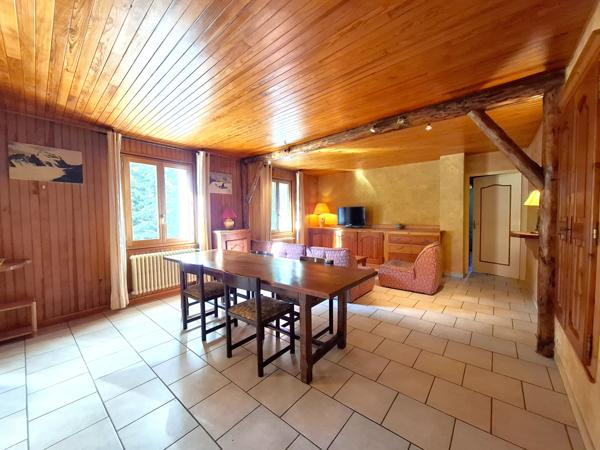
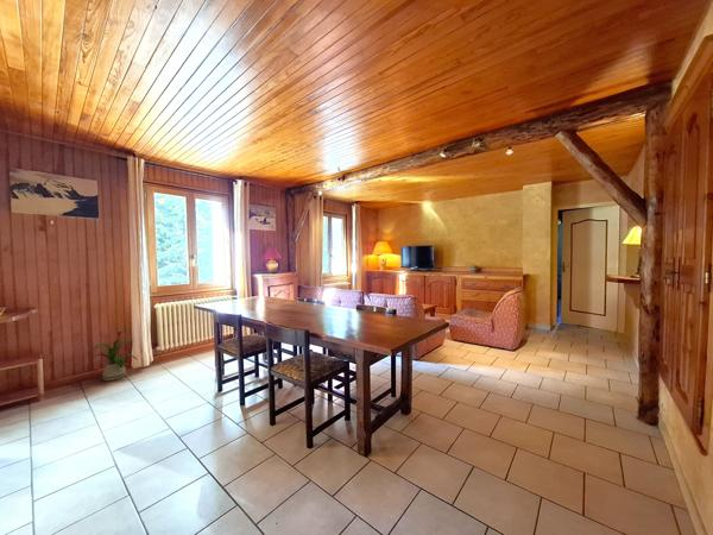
+ house plant [89,336,139,382]
